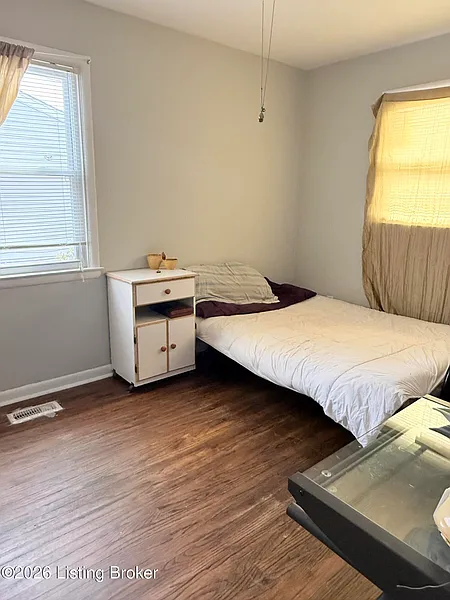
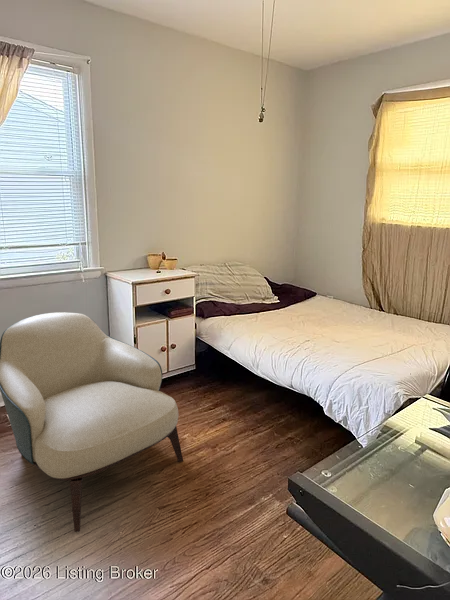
+ armchair [0,311,184,533]
